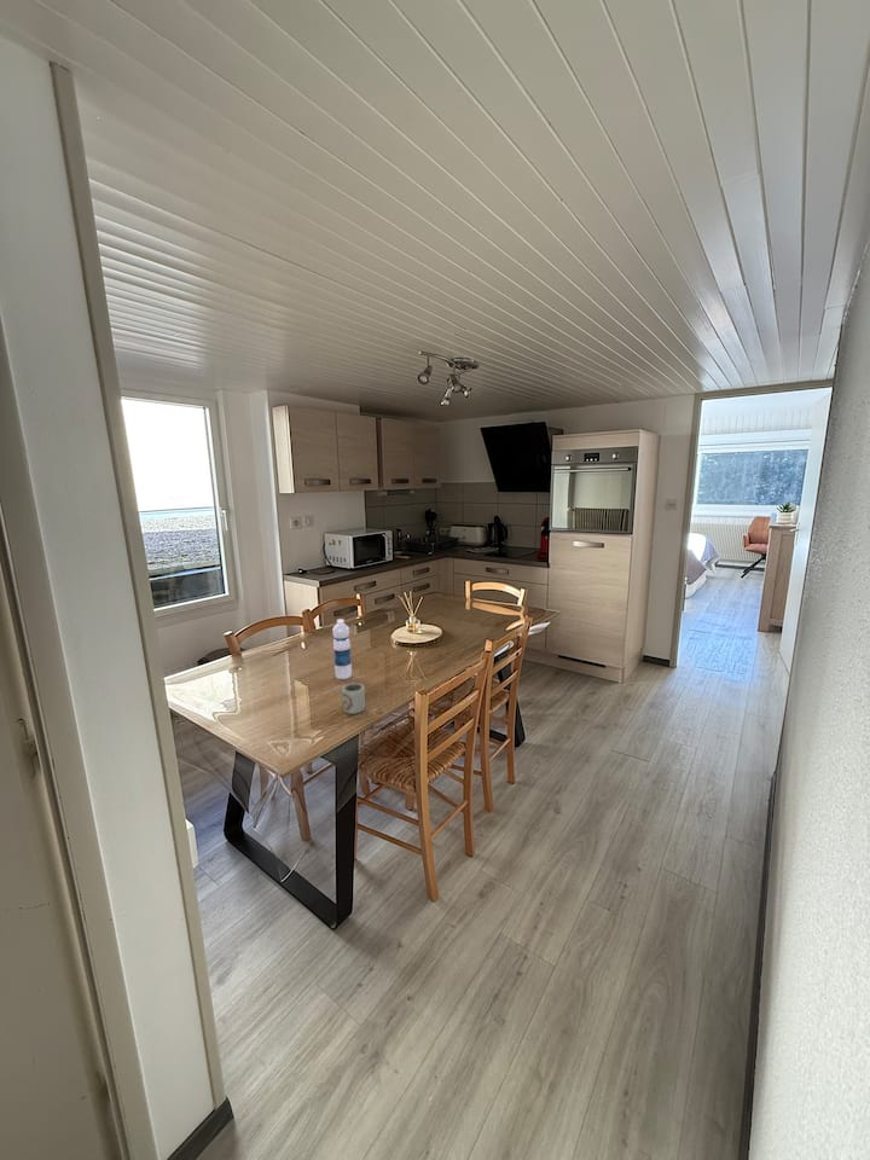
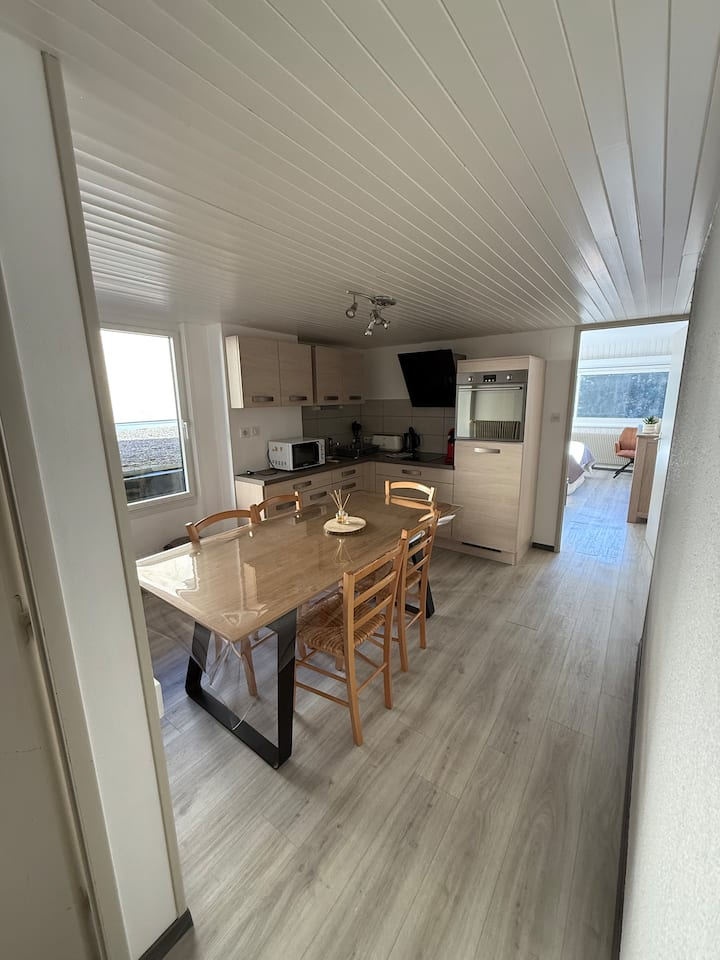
- cup [340,682,366,715]
- water bottle [331,617,353,680]
